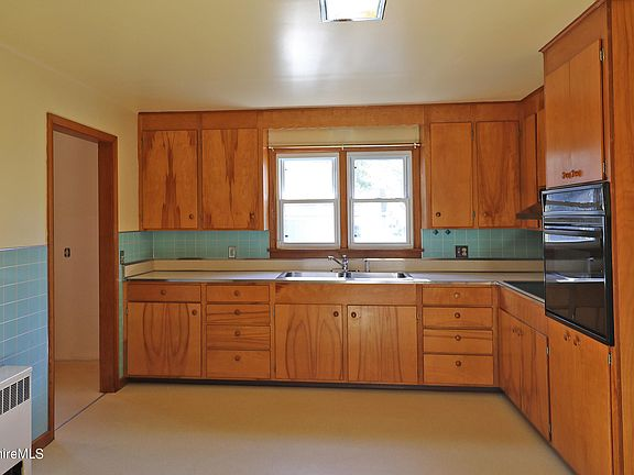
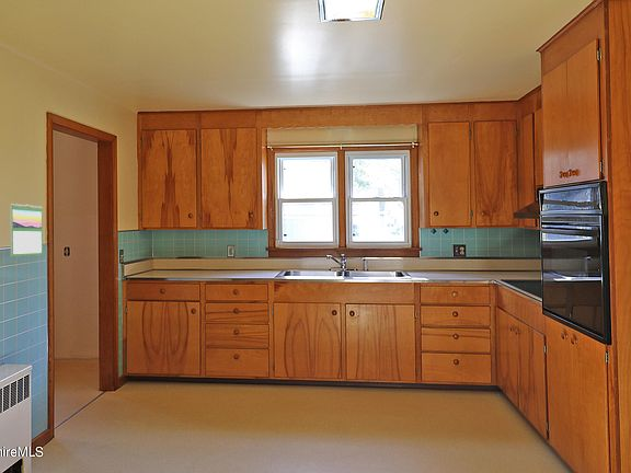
+ calendar [9,203,44,257]
